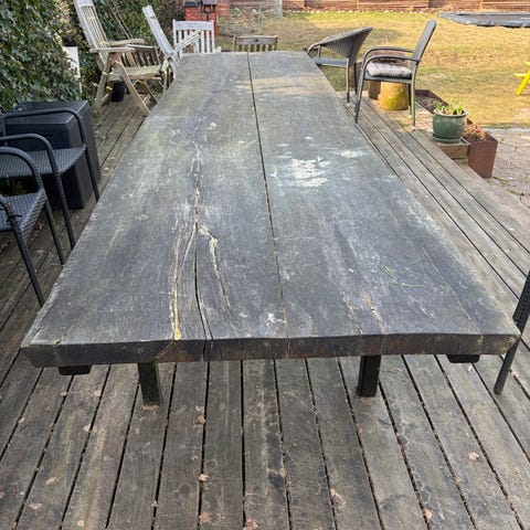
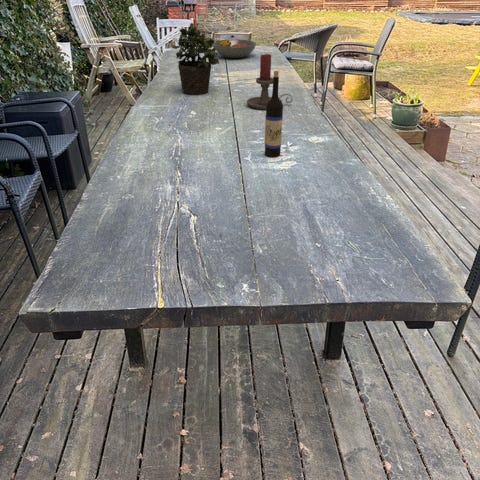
+ wine bottle [264,70,284,158]
+ candle holder [246,53,294,110]
+ fruit bowl [212,39,257,59]
+ potted plant [171,22,220,96]
